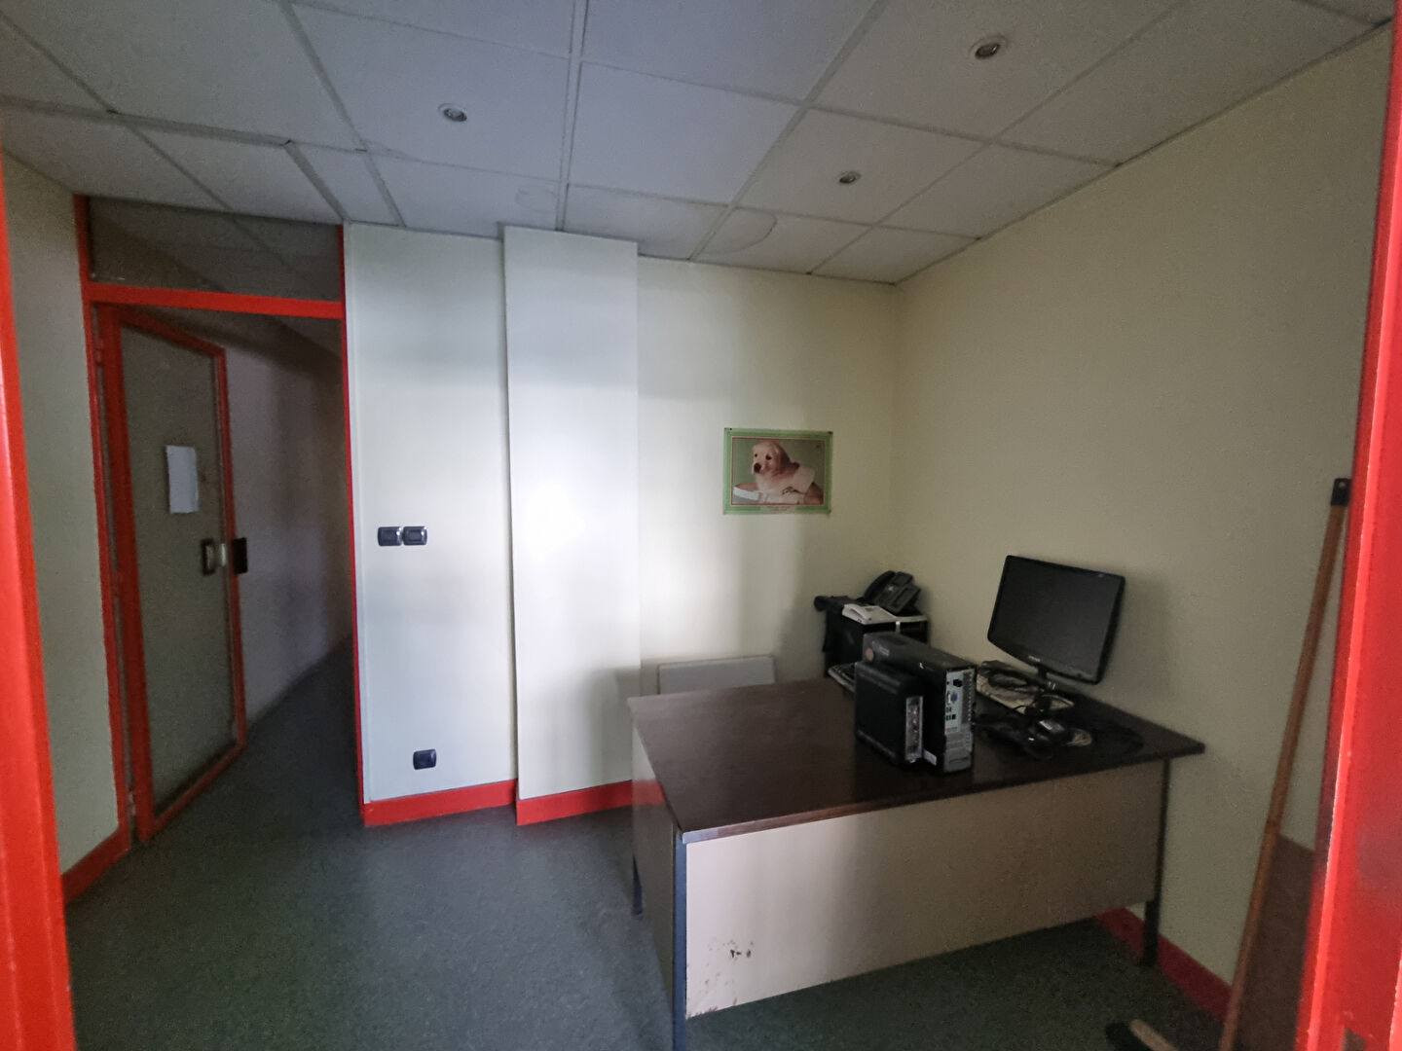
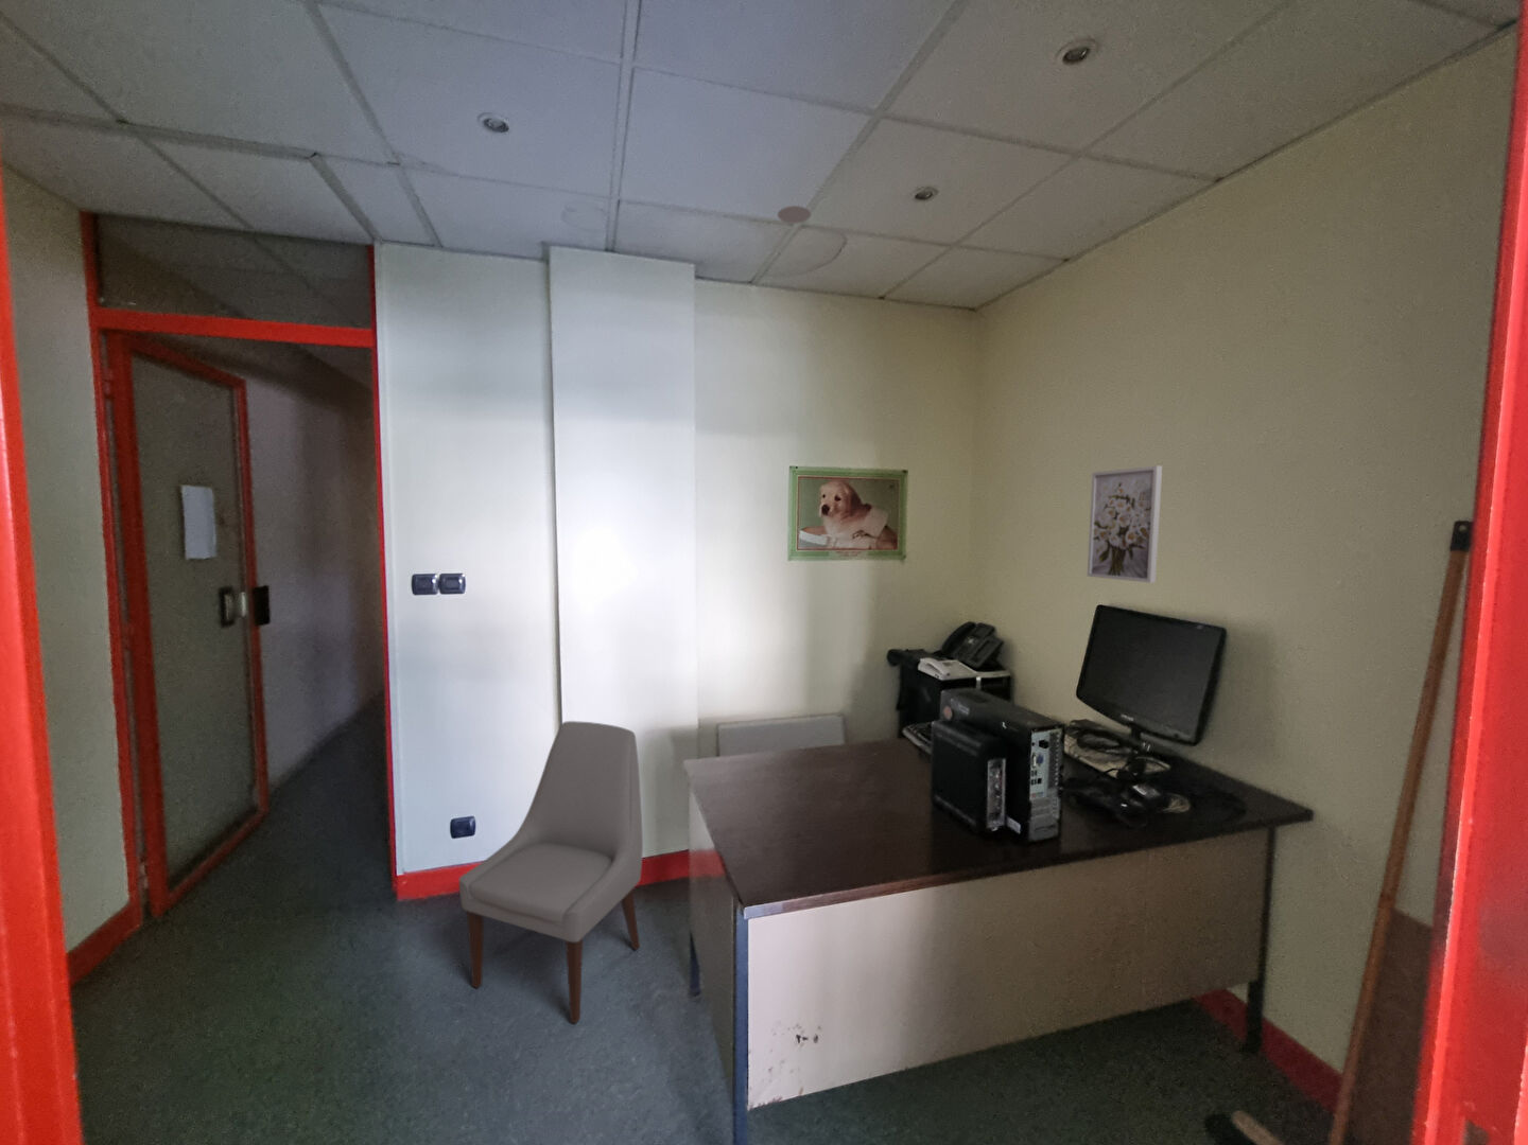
+ smoke detector [777,204,812,225]
+ chair [457,720,644,1025]
+ wall art [1086,464,1163,585]
